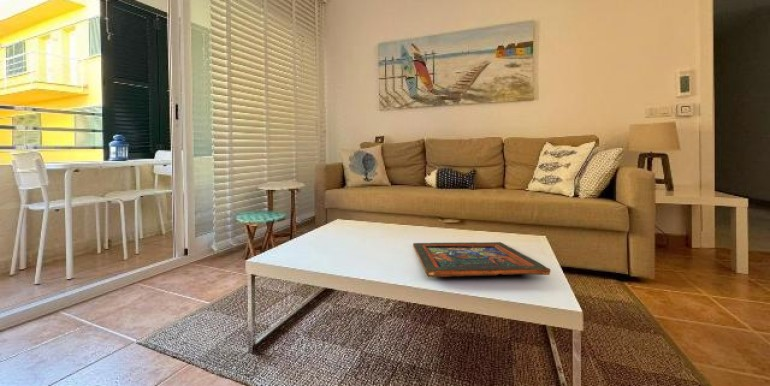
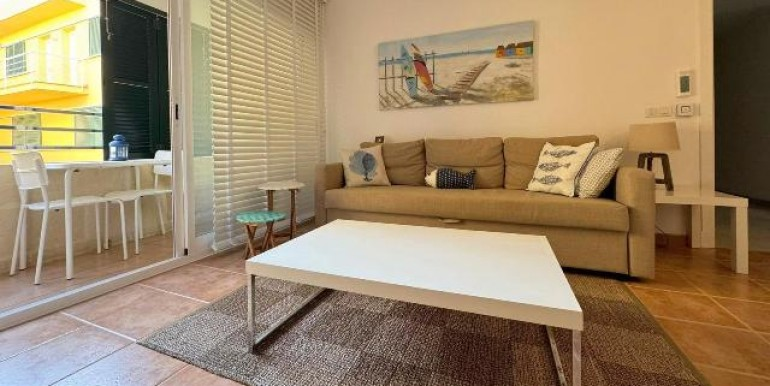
- religious icon [412,241,552,278]
